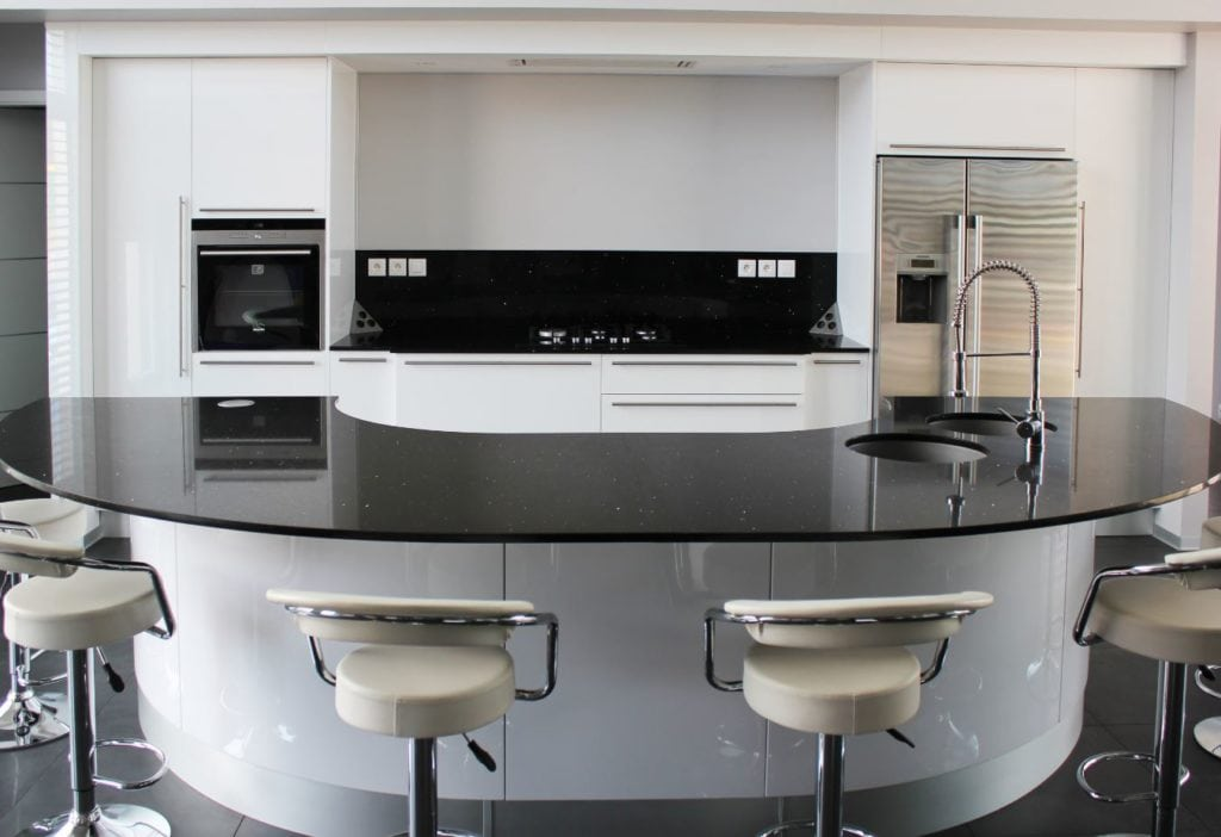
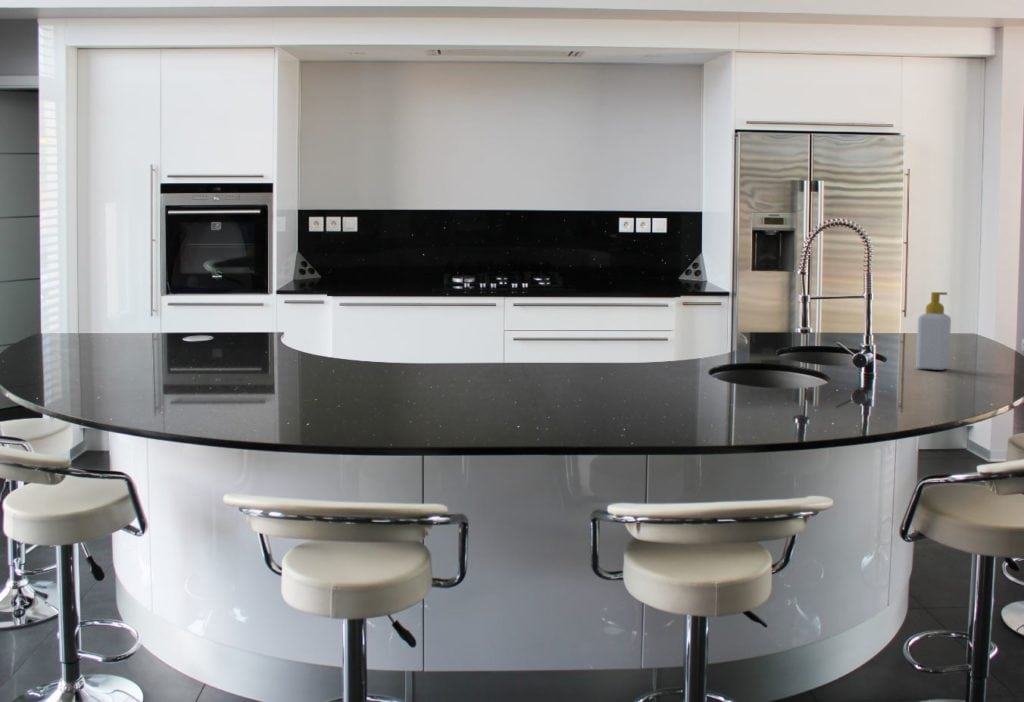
+ soap bottle [915,291,952,371]
